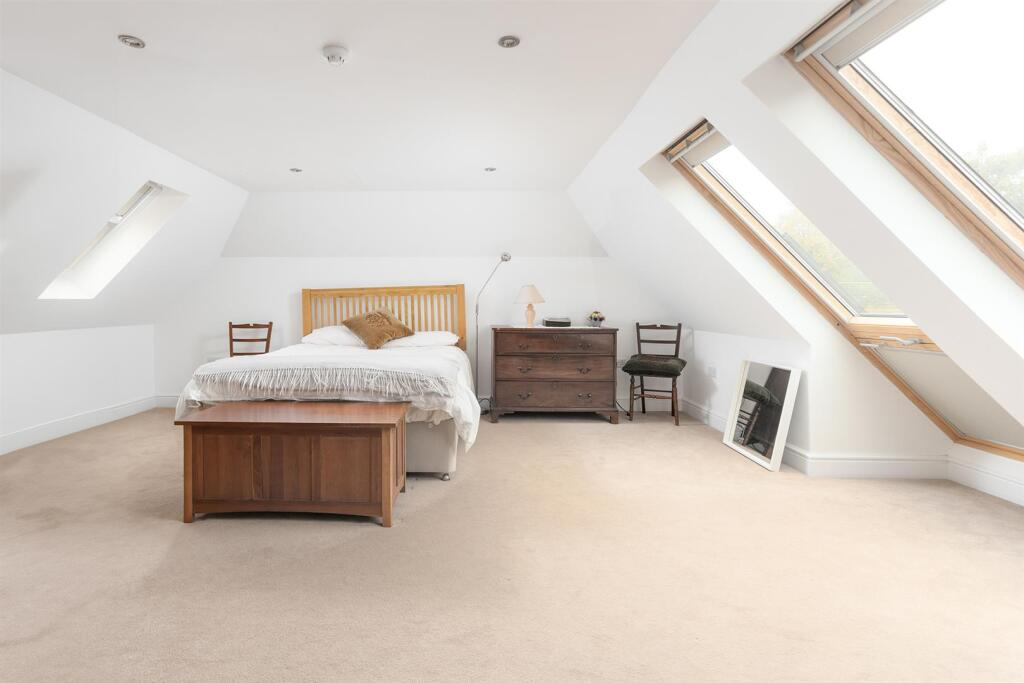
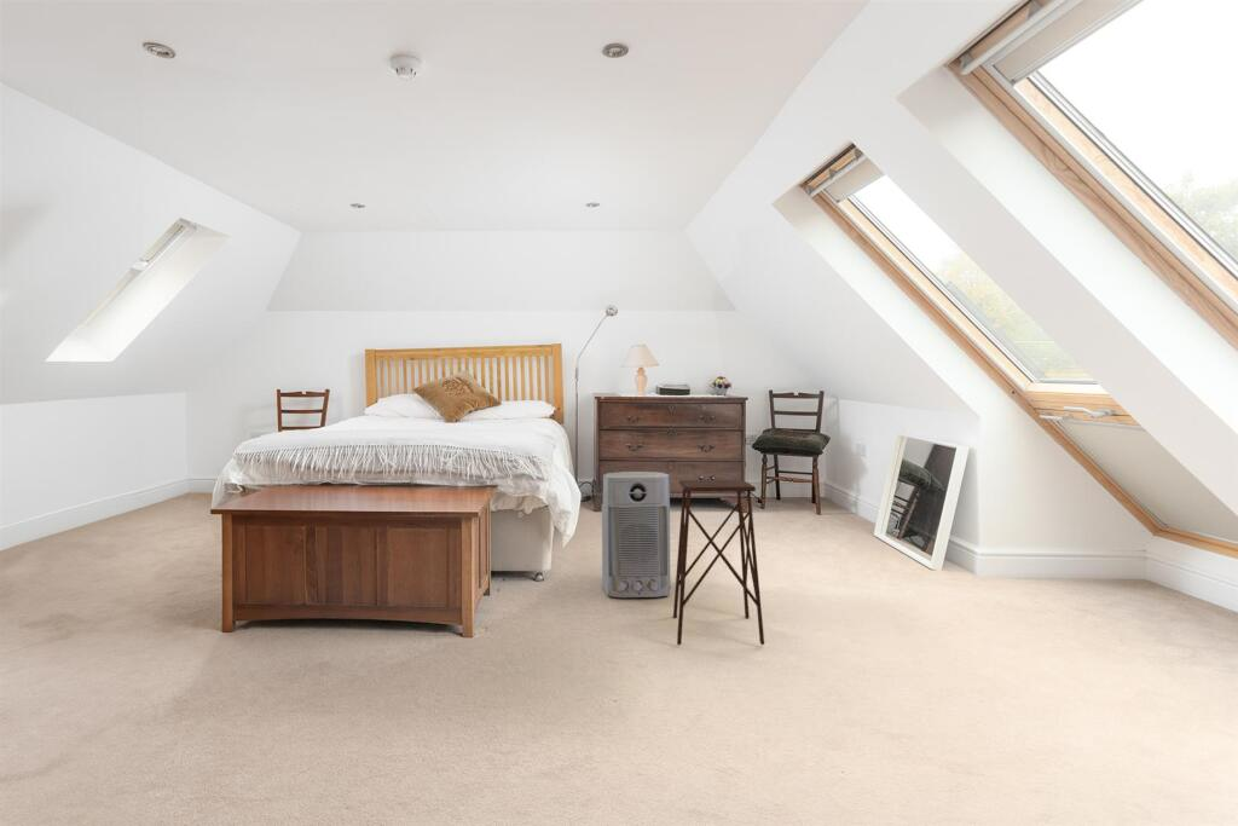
+ side table [672,479,765,646]
+ air purifier [601,470,671,599]
